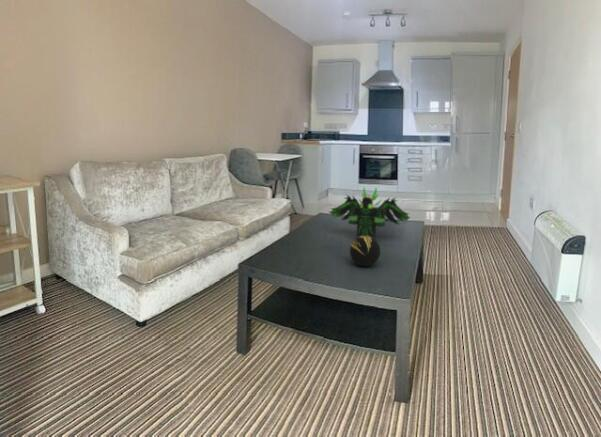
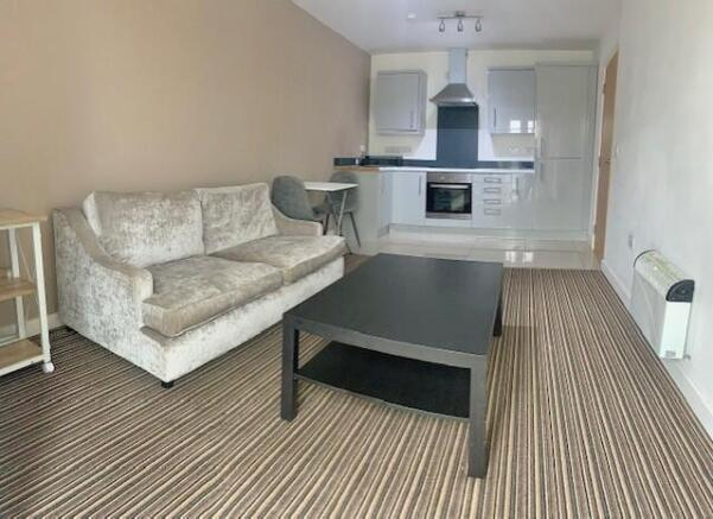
- decorative orb [349,236,381,267]
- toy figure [328,186,411,240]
